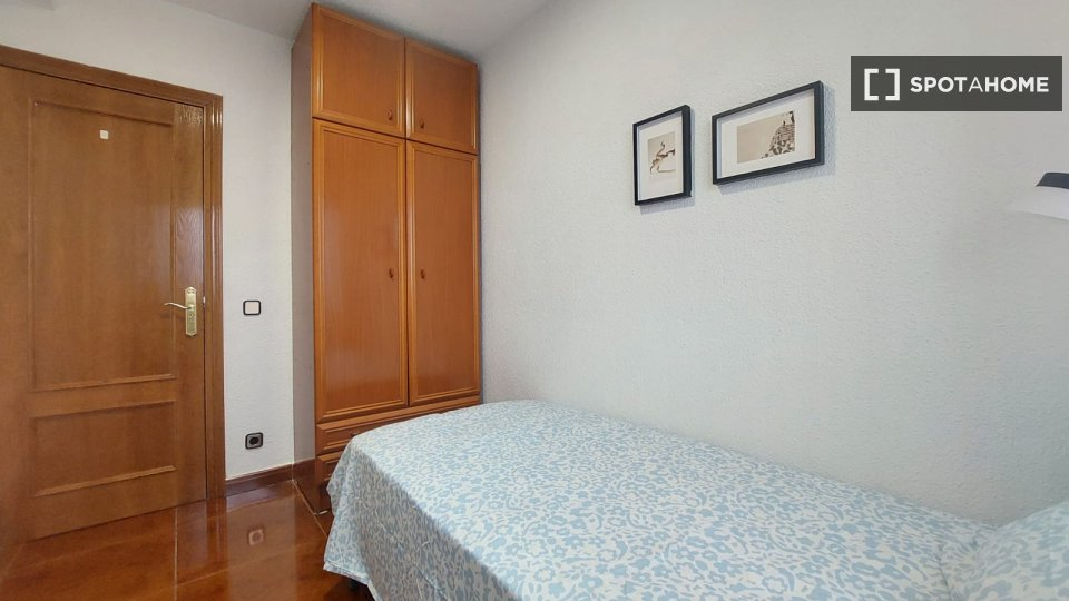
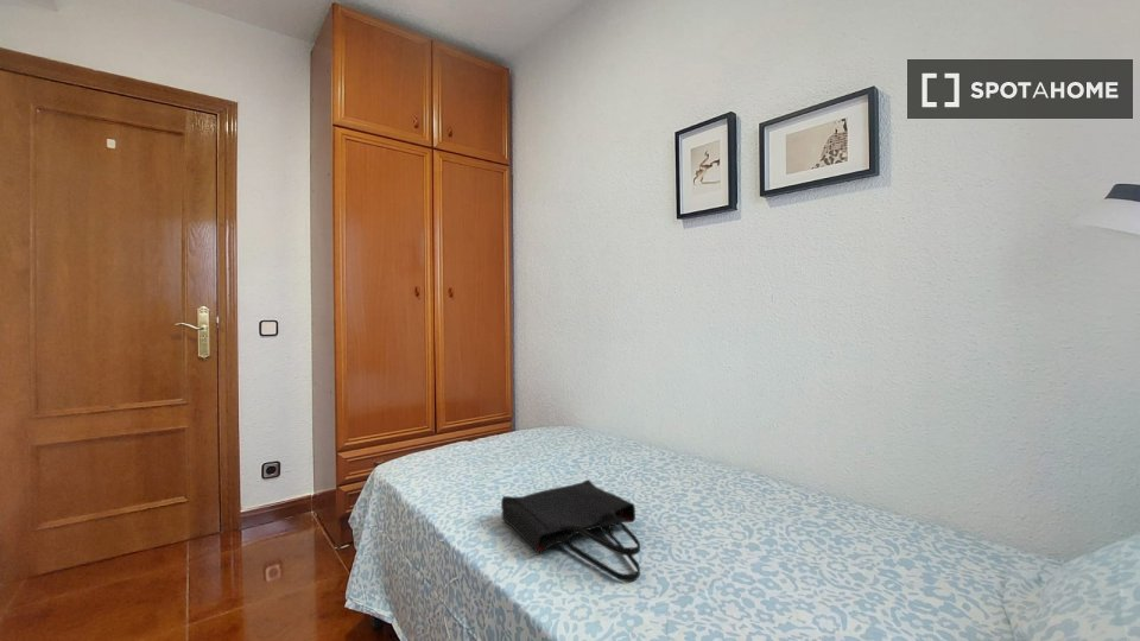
+ tote bag [500,478,641,583]
